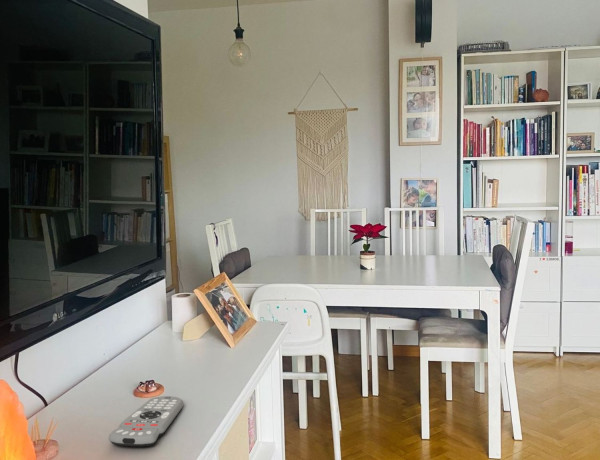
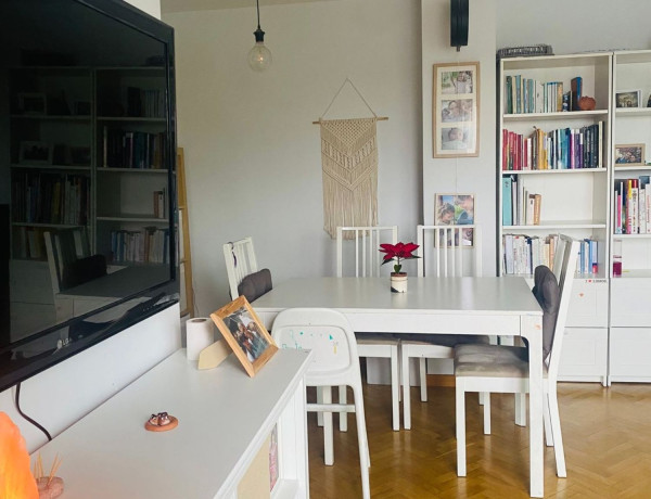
- remote control [108,395,185,448]
